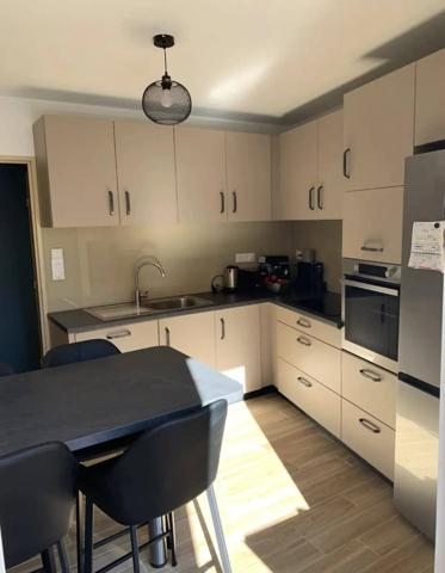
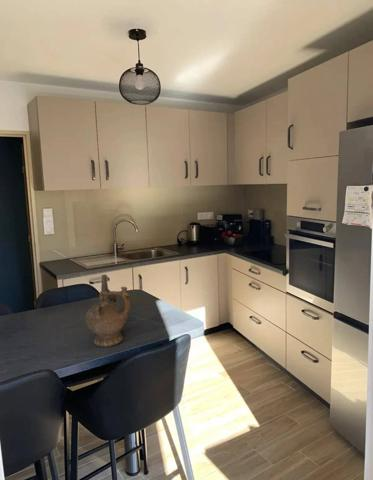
+ ceremonial vessel [84,274,132,348]
